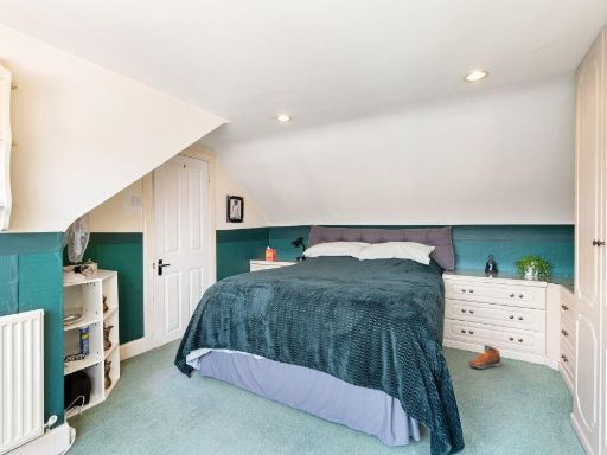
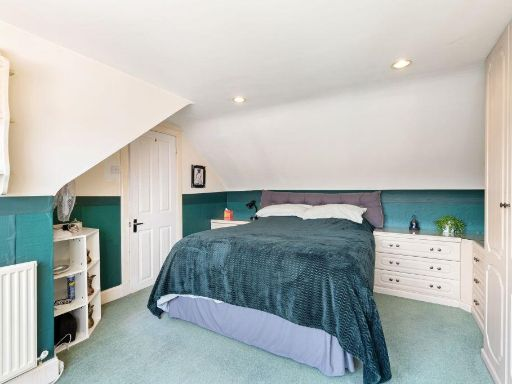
- sneaker [468,344,501,370]
